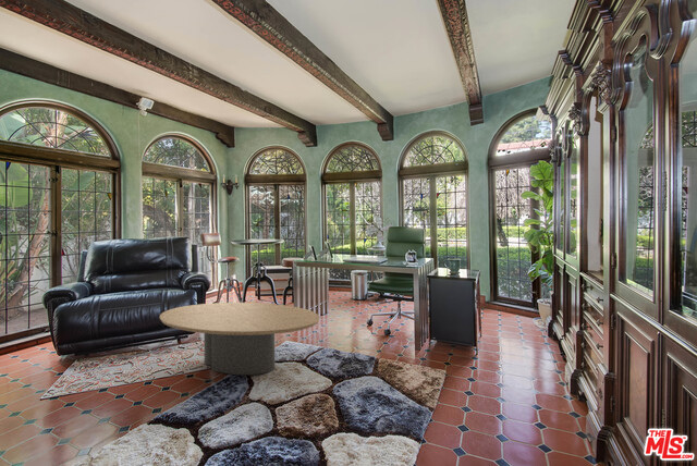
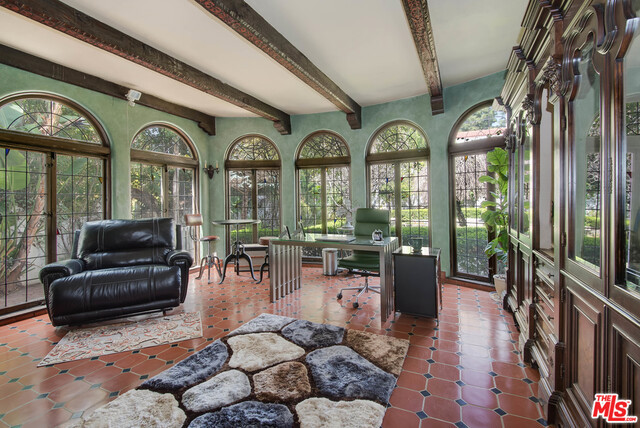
- coffee table [159,302,320,376]
